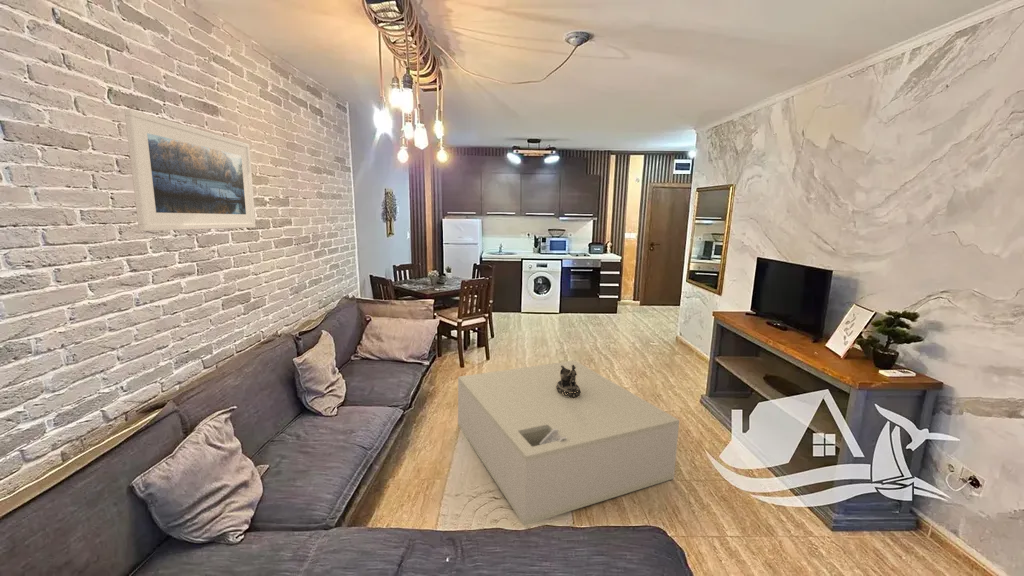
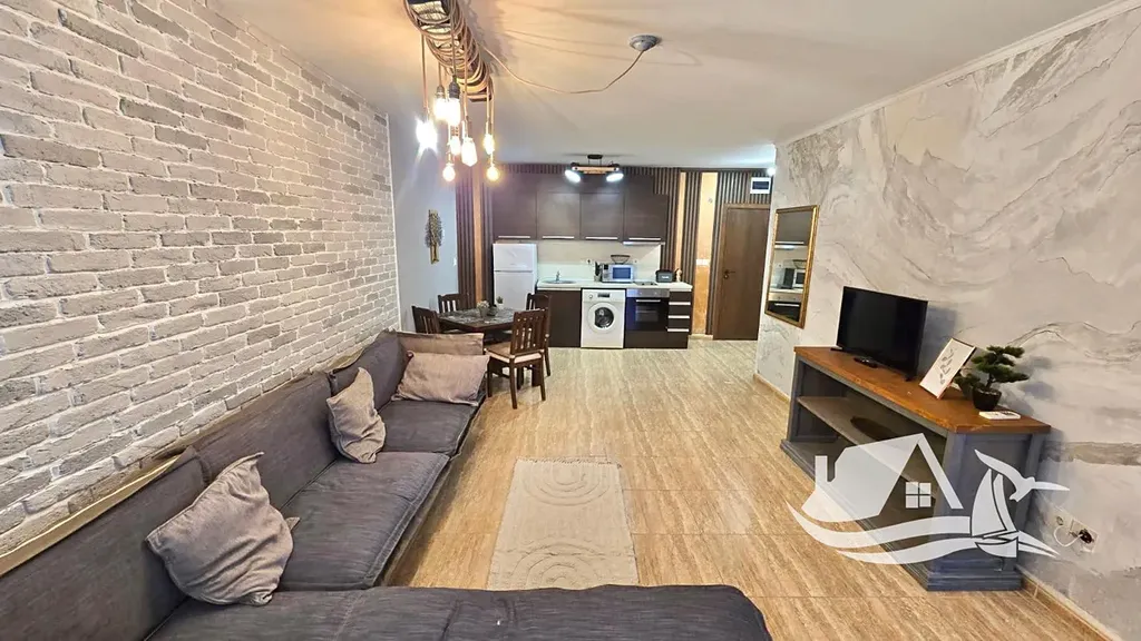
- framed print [123,108,257,232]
- coffee table [457,360,680,526]
- decorative bowl [556,364,581,399]
